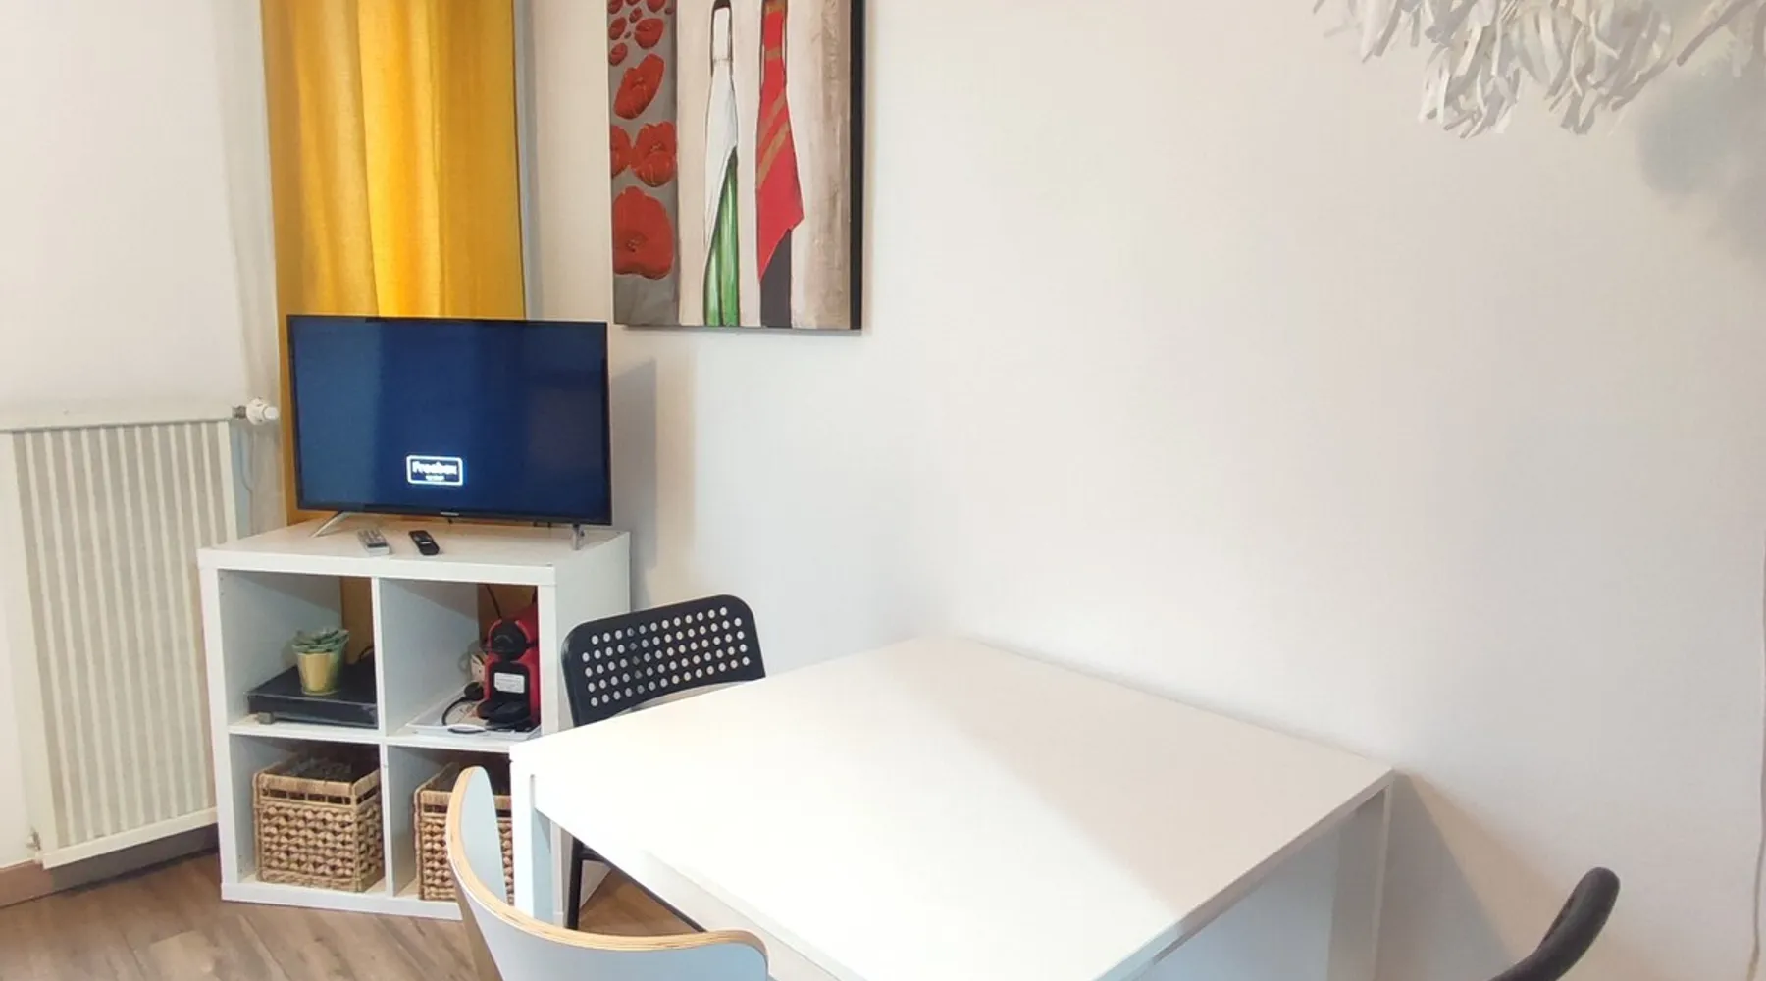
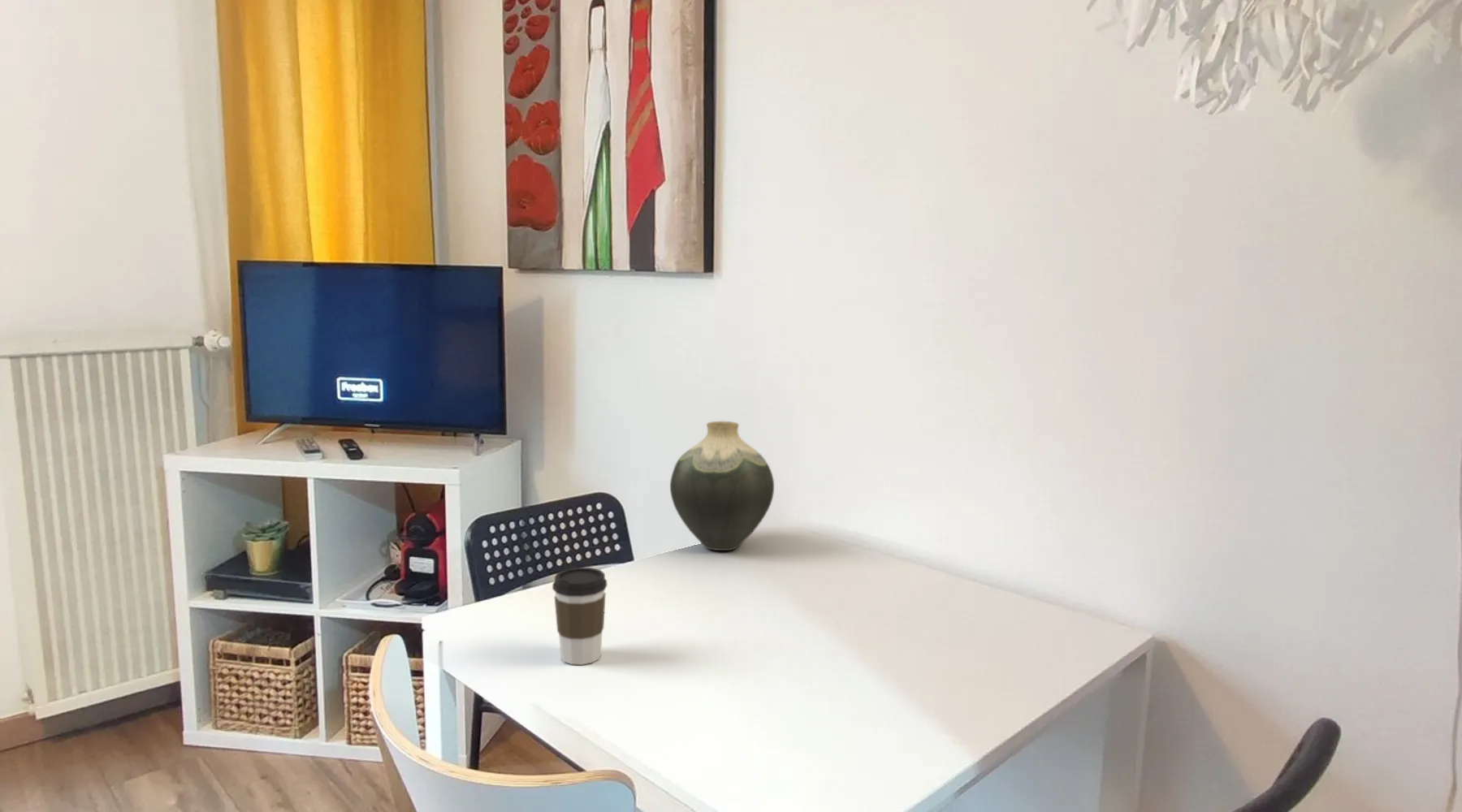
+ vase [669,421,775,551]
+ coffee cup [551,567,608,666]
